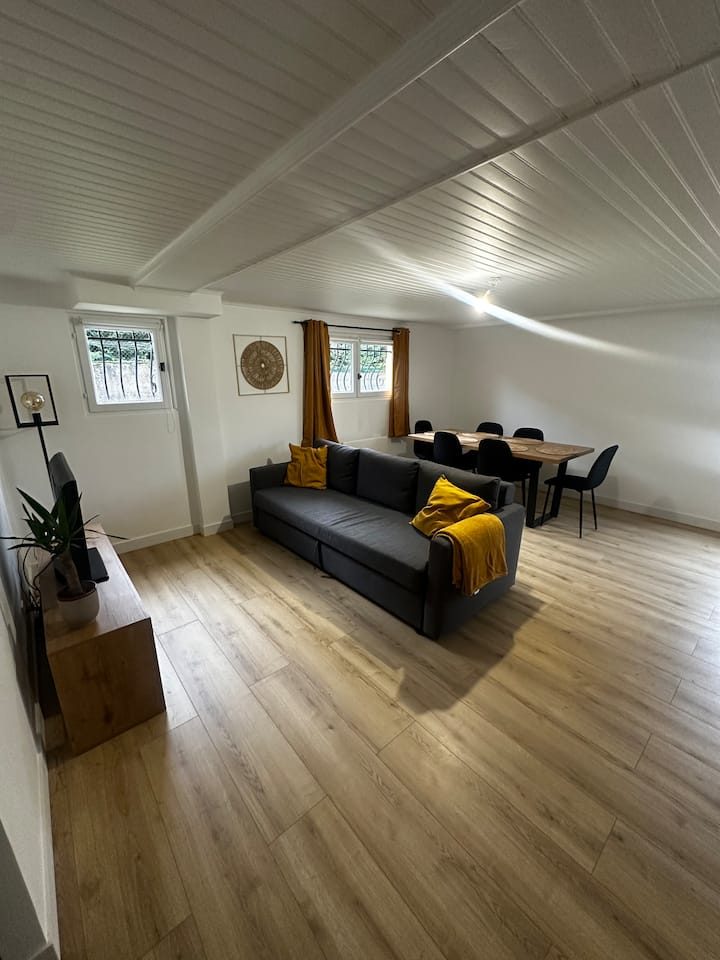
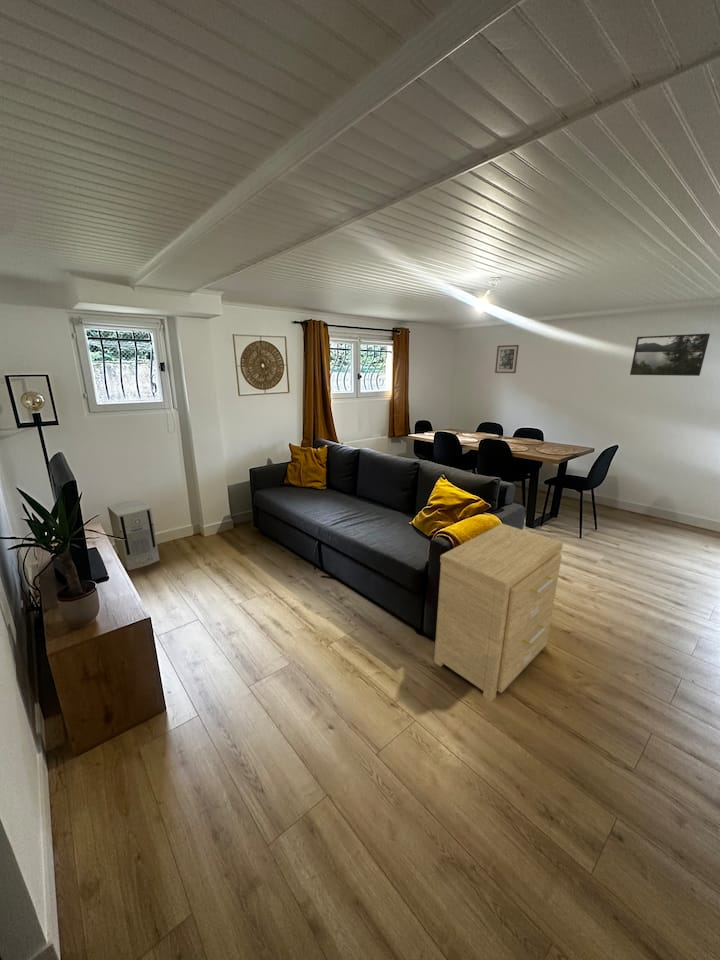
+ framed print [629,333,711,377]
+ air purifier [107,499,160,571]
+ wall art [494,344,520,374]
+ side table [433,523,564,702]
